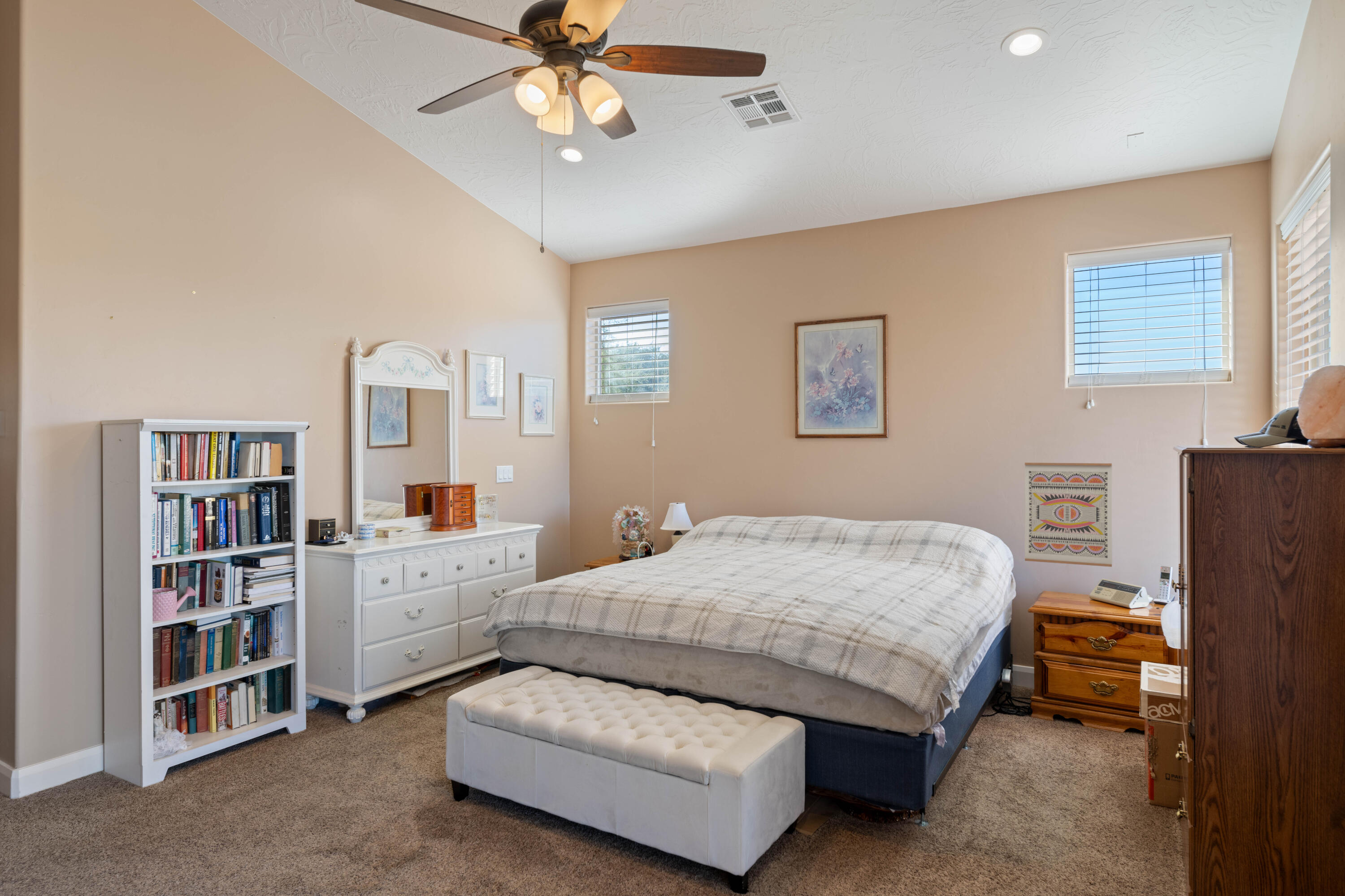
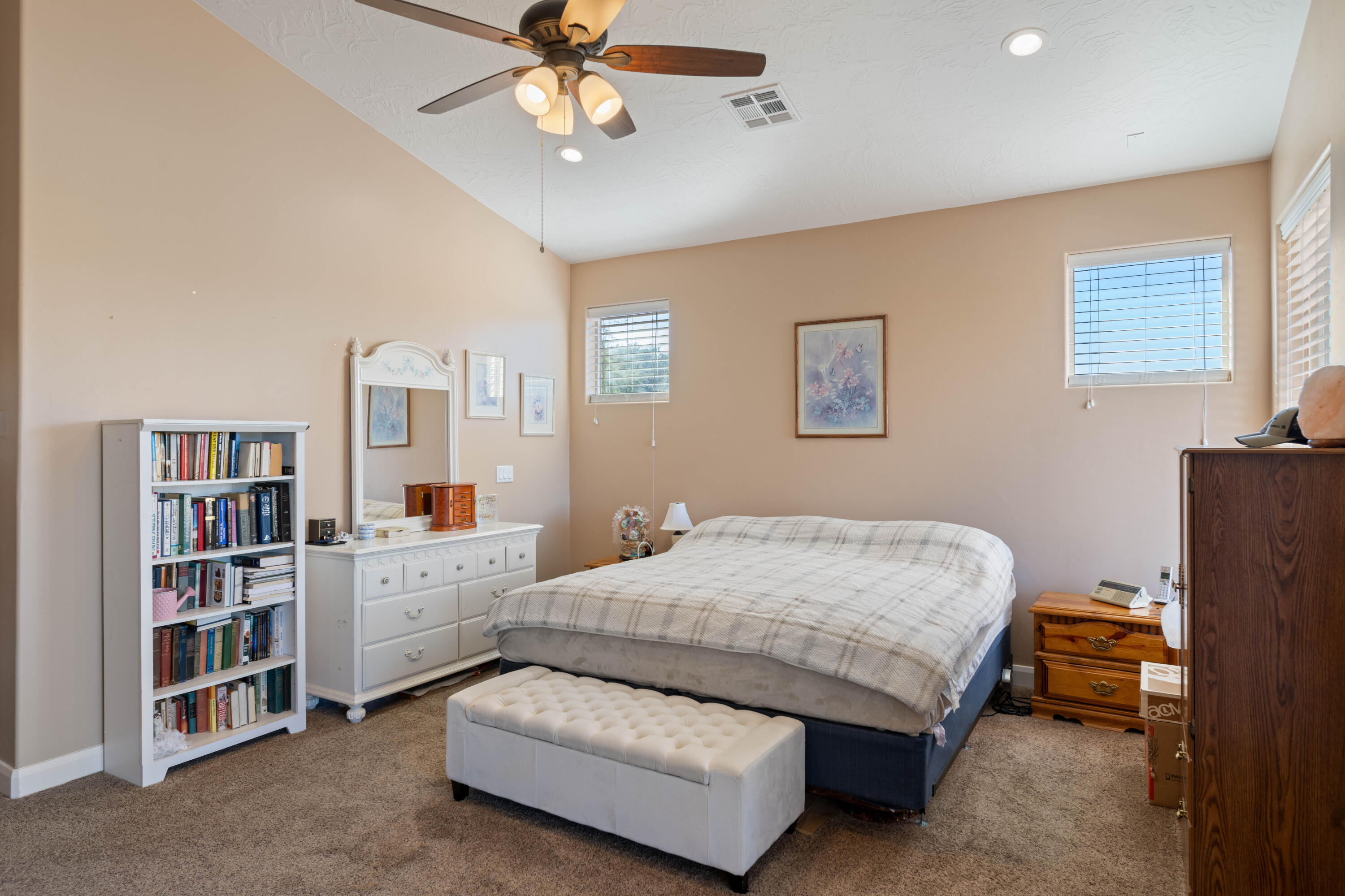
- wall art [1024,462,1113,567]
